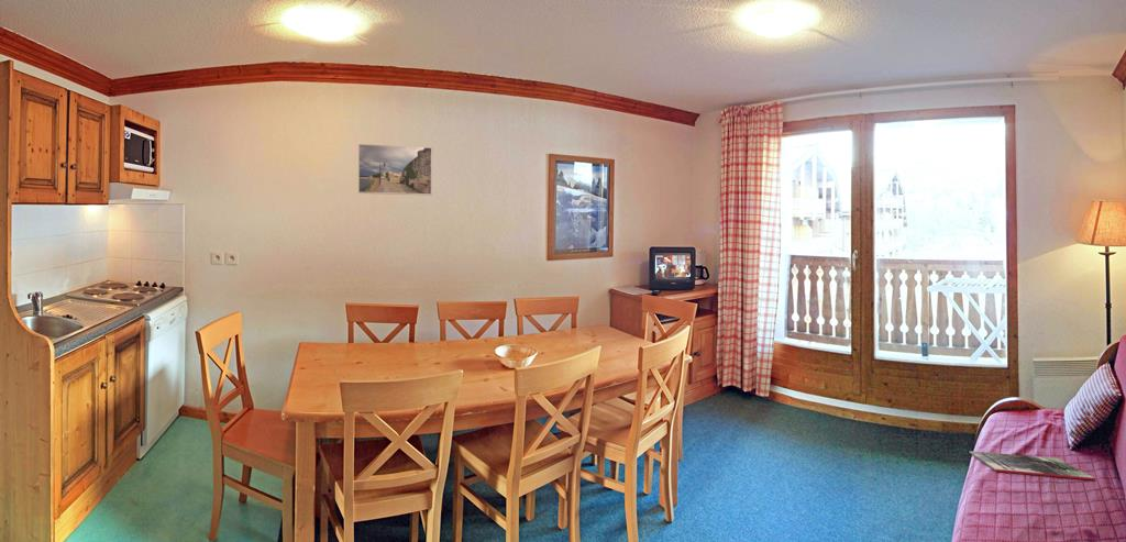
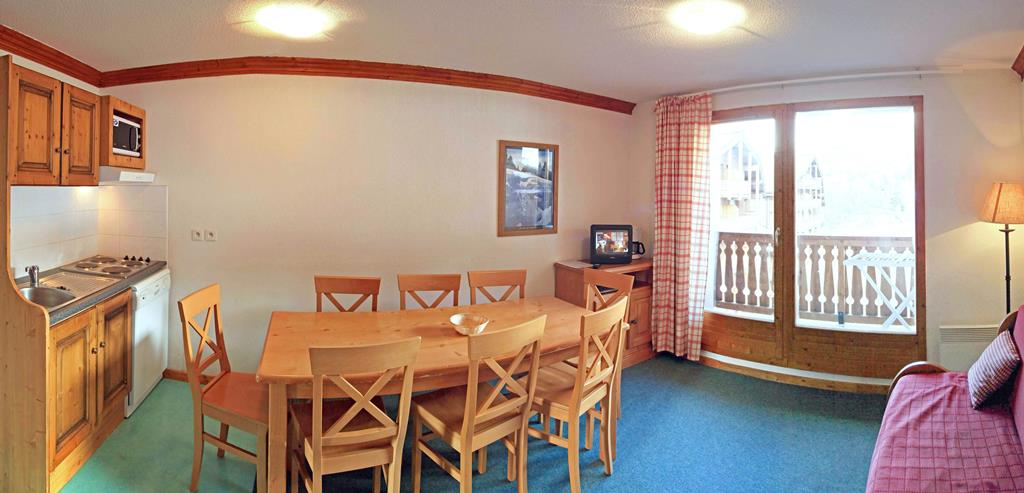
- magazine [968,450,1096,482]
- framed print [357,143,433,197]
